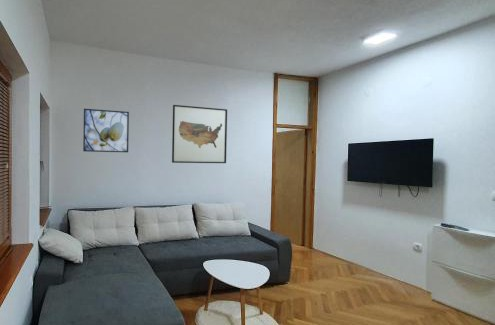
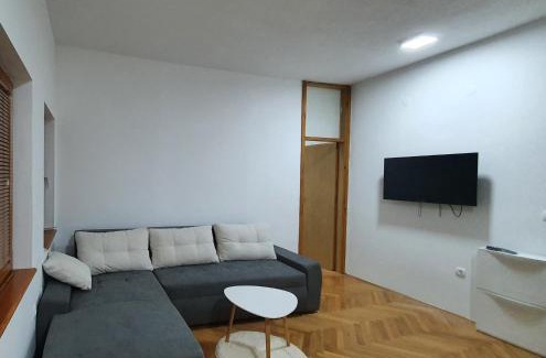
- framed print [82,108,130,153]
- wall art [171,104,228,164]
